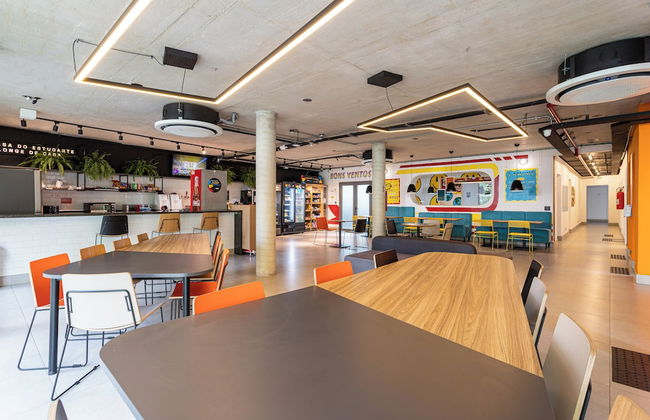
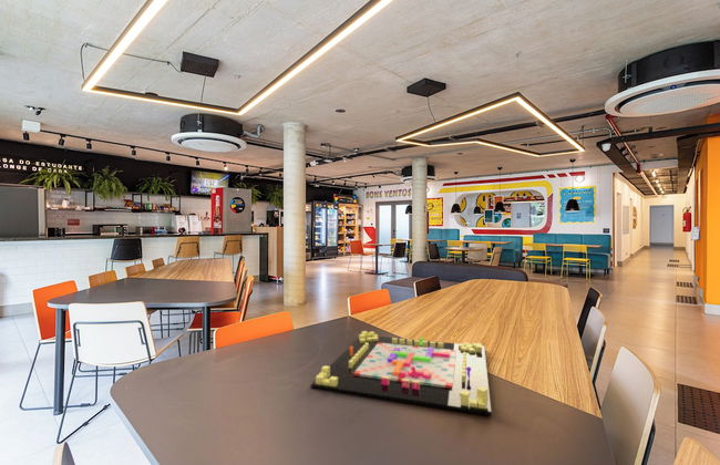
+ gameboard [310,330,492,416]
